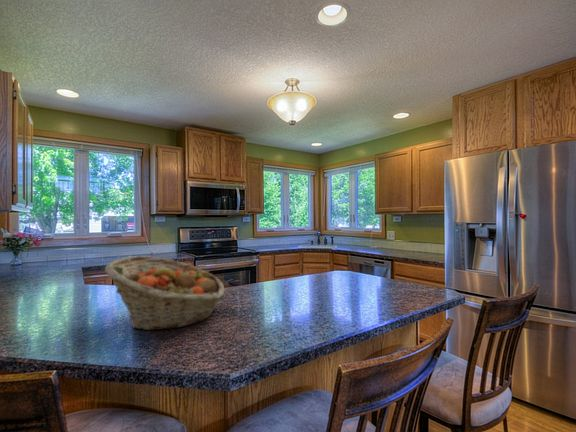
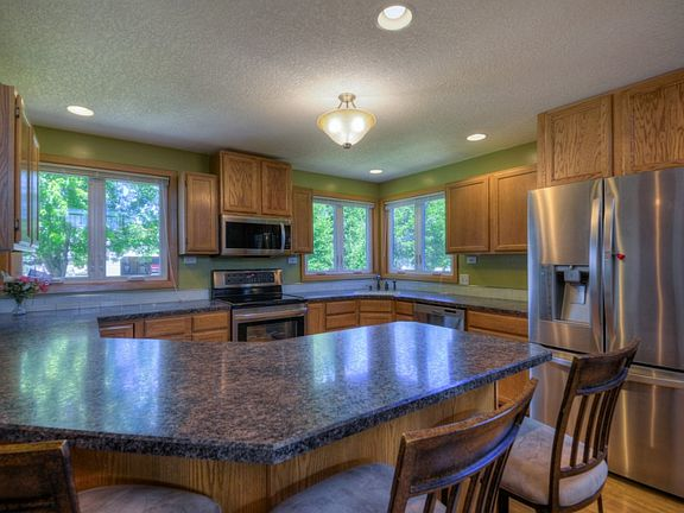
- fruit basket [104,255,225,331]
